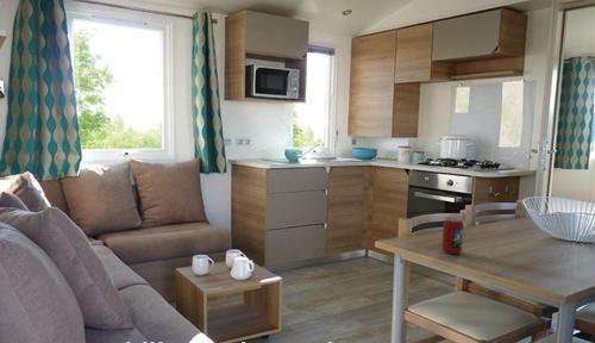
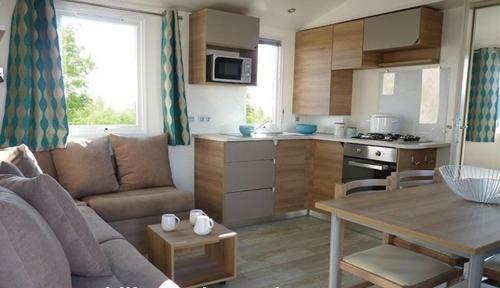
- beverage can [441,217,464,255]
